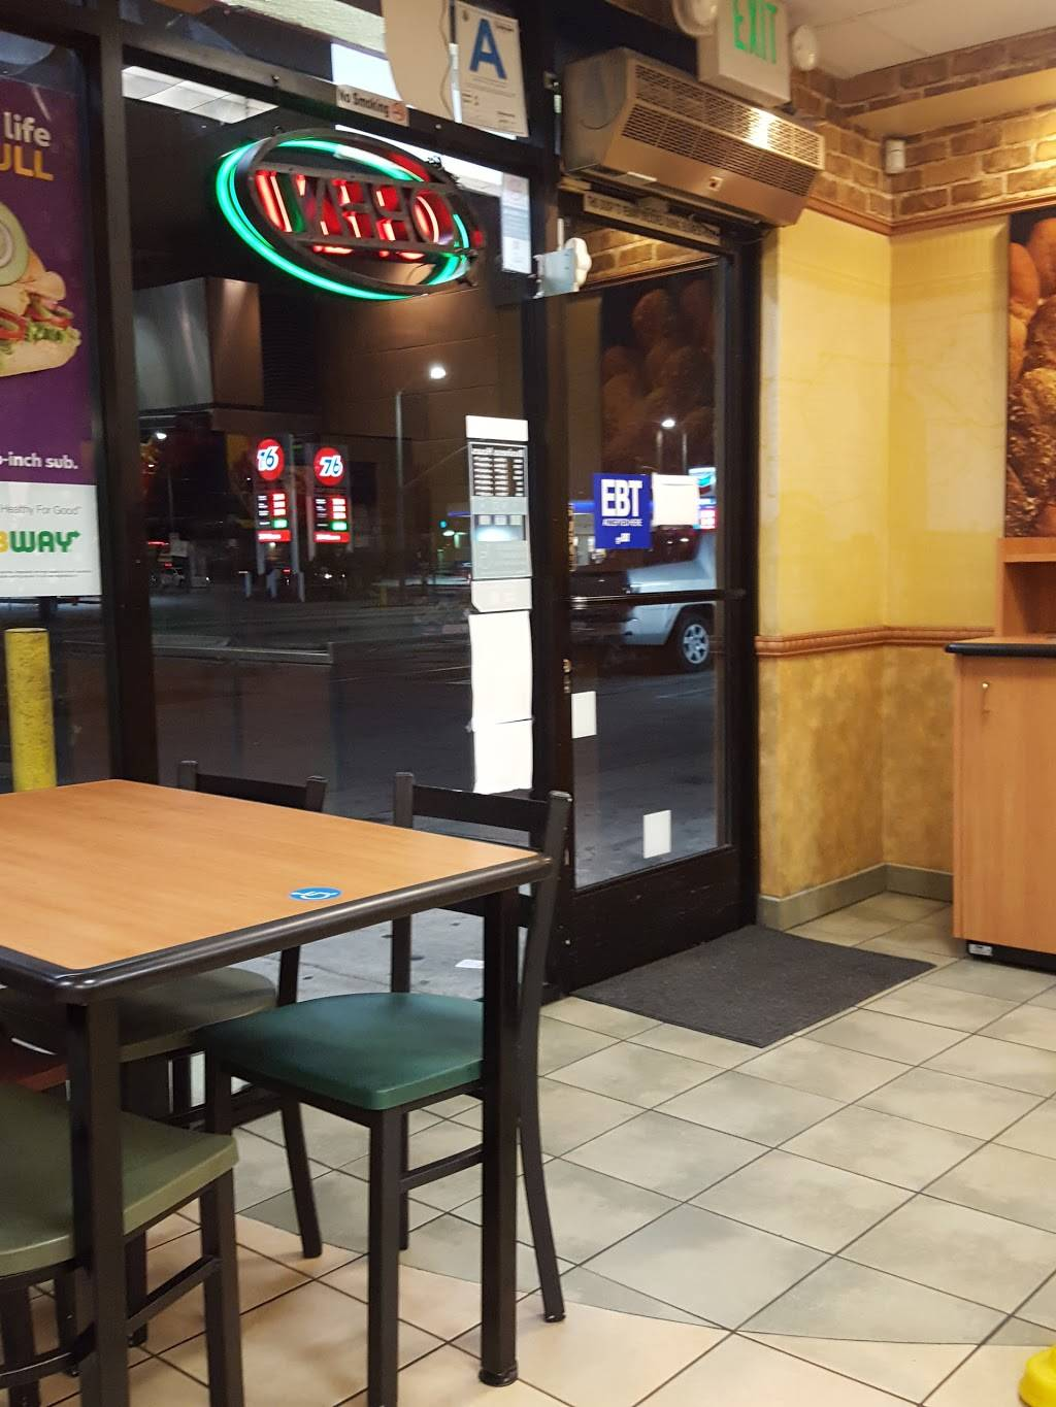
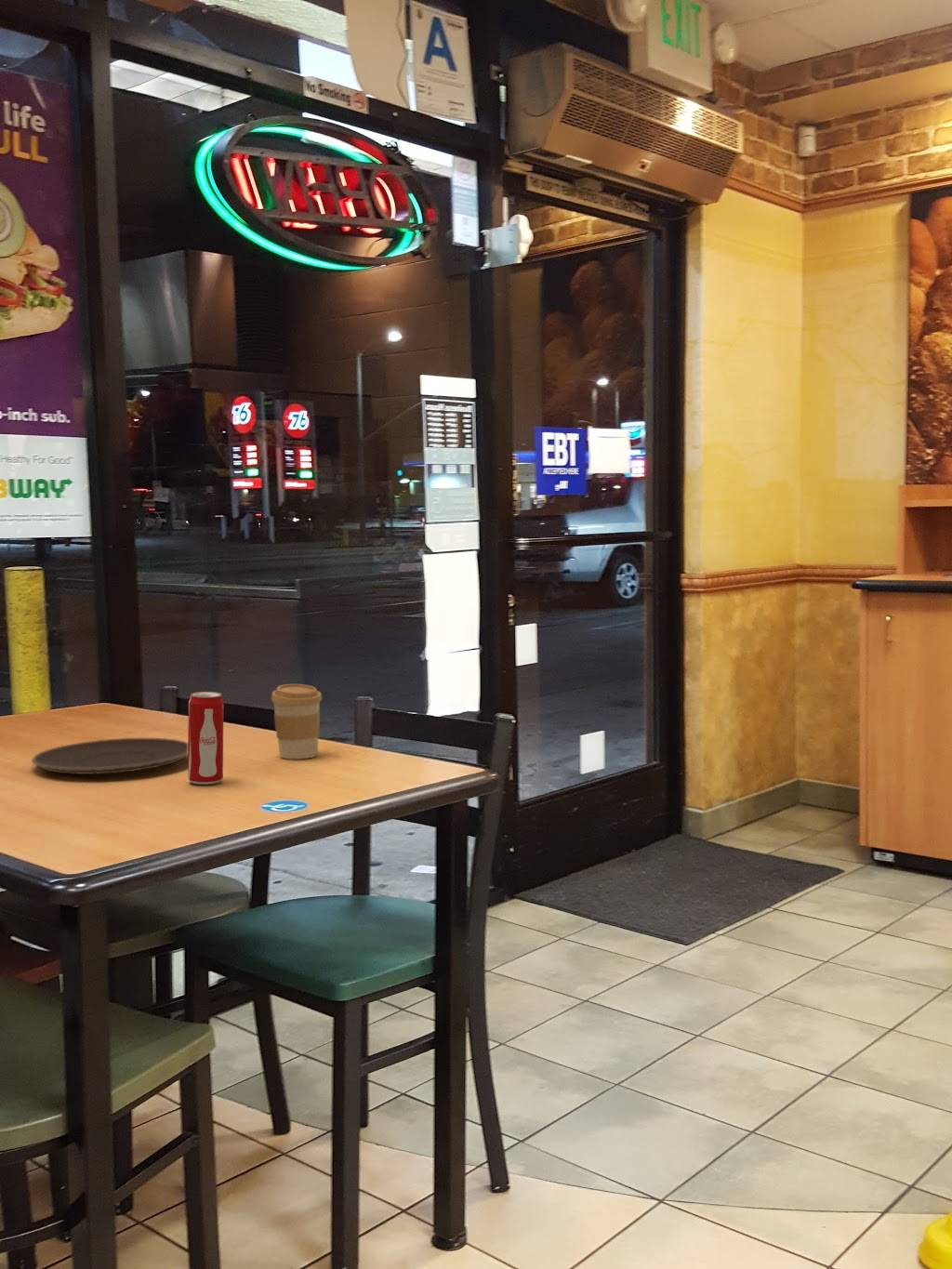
+ beverage can [187,691,225,786]
+ plate [31,737,188,775]
+ coffee cup [271,683,323,760]
